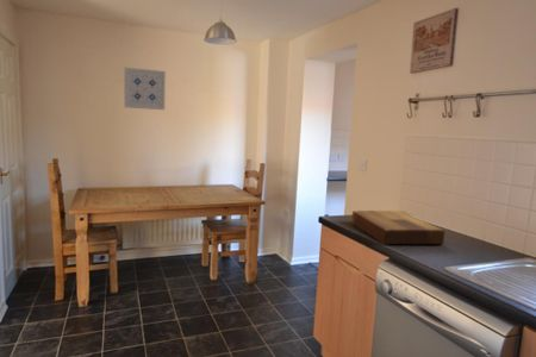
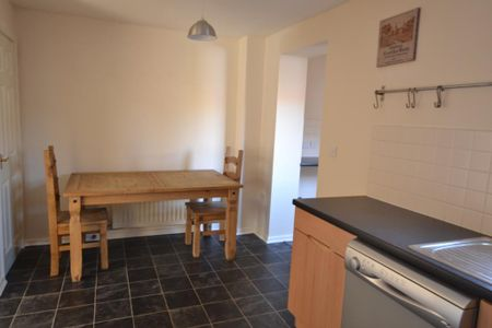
- cutting board [350,209,445,245]
- wall art [124,67,167,111]
